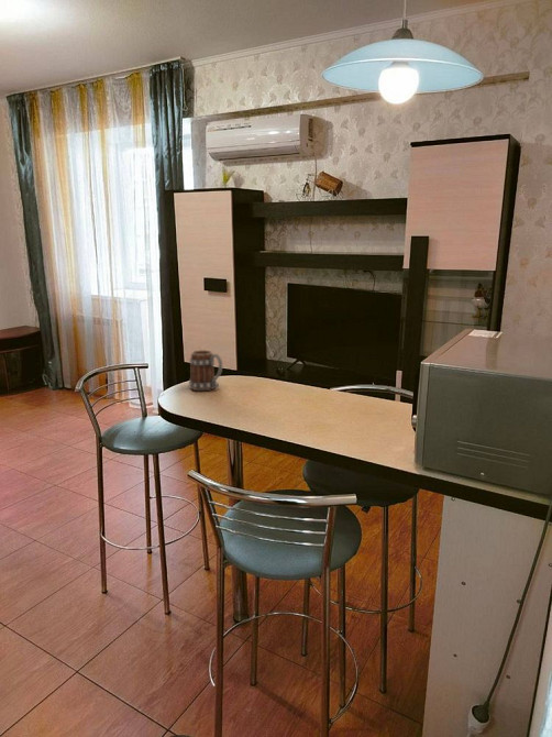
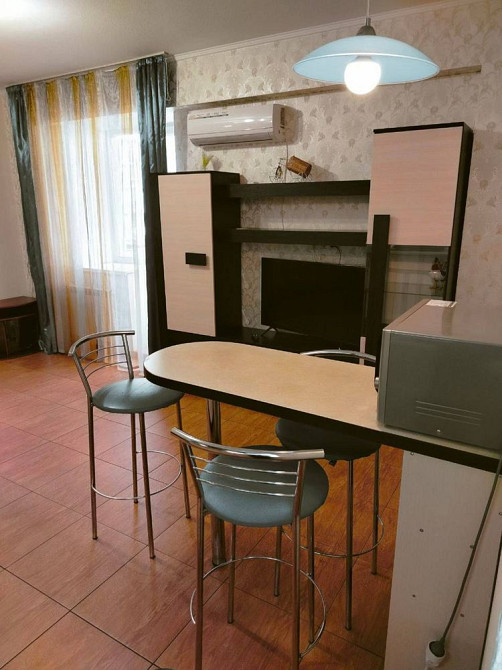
- mug [188,349,223,392]
